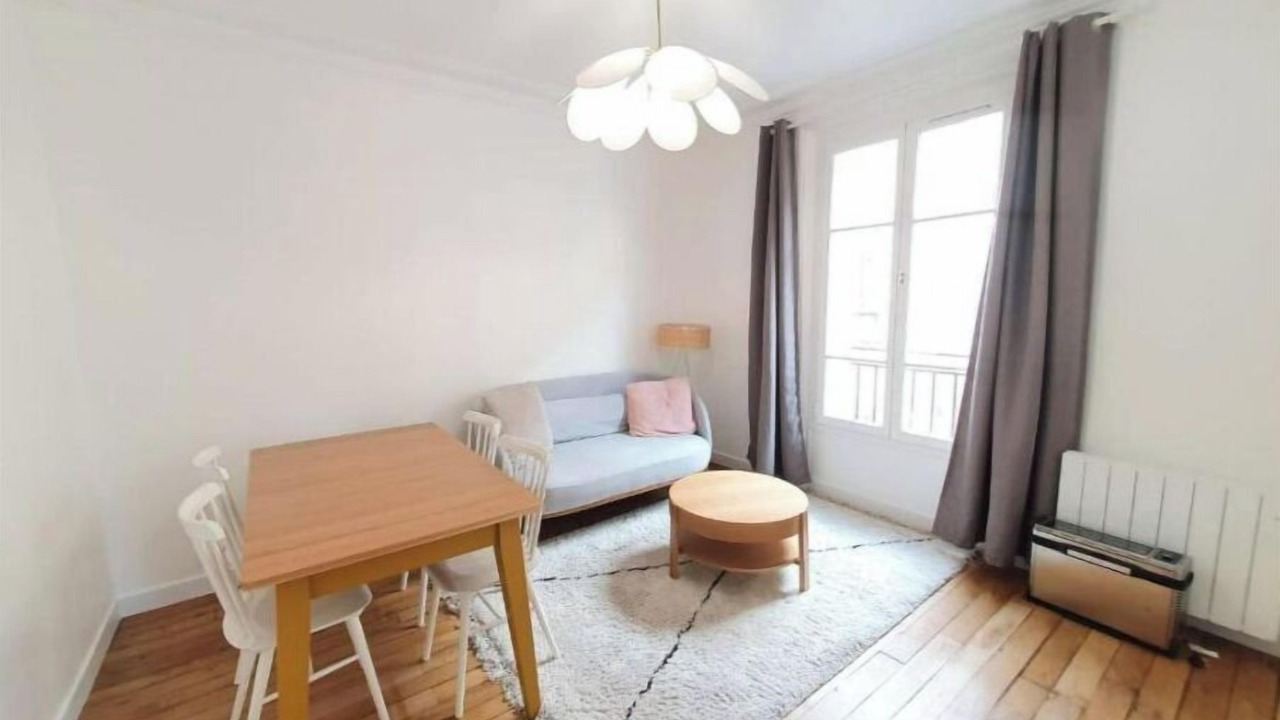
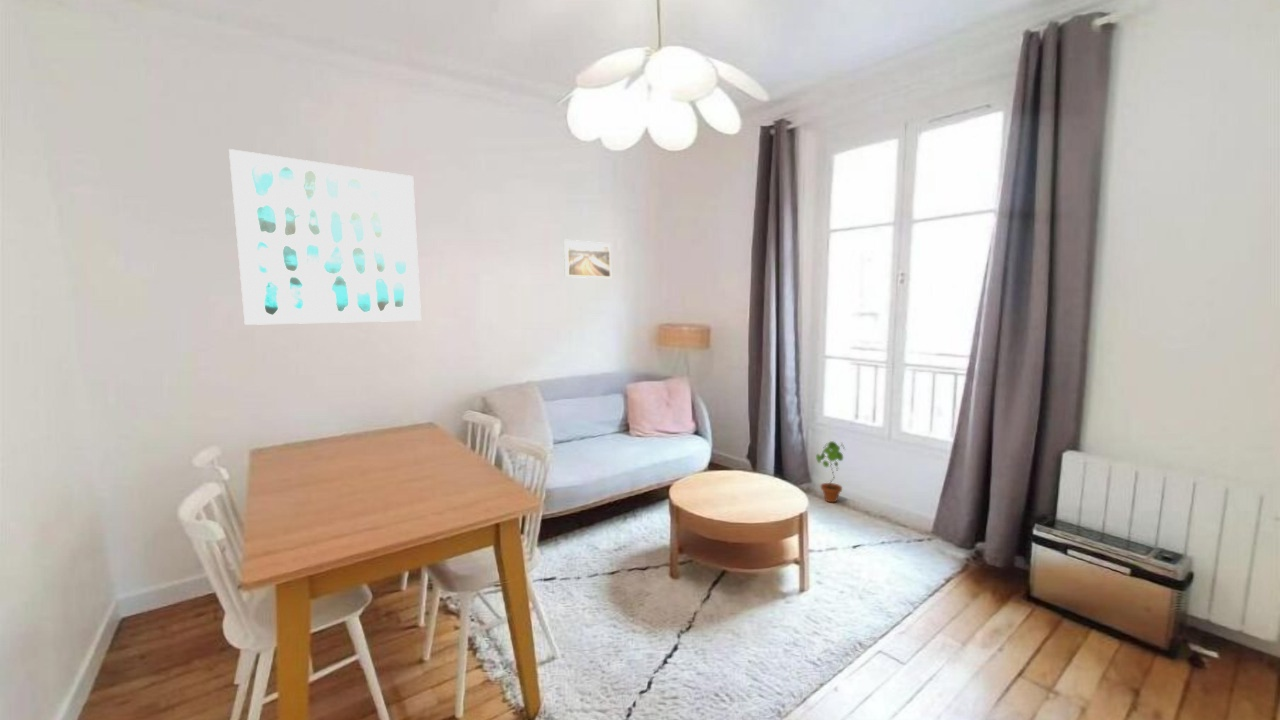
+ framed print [563,239,612,279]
+ wall art [228,148,422,326]
+ potted plant [815,440,847,503]
